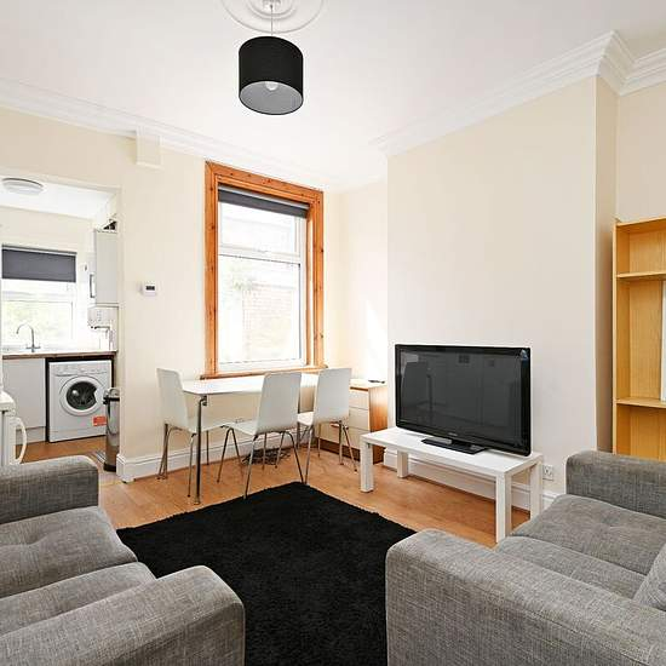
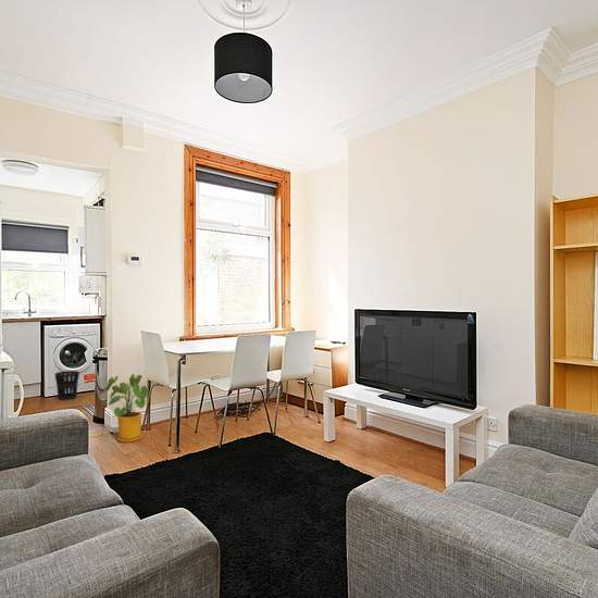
+ house plant [104,373,152,444]
+ wastebasket [54,370,80,401]
